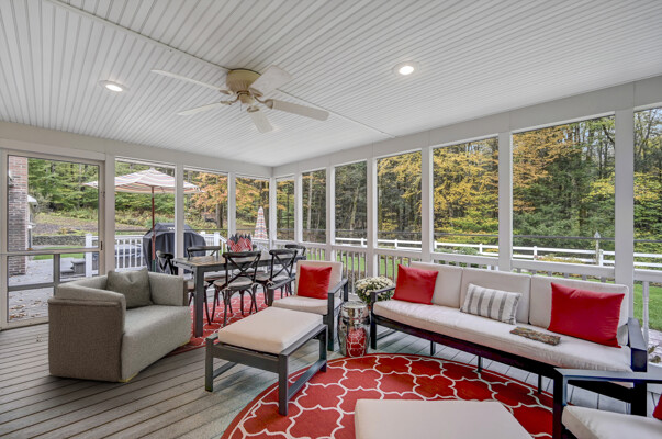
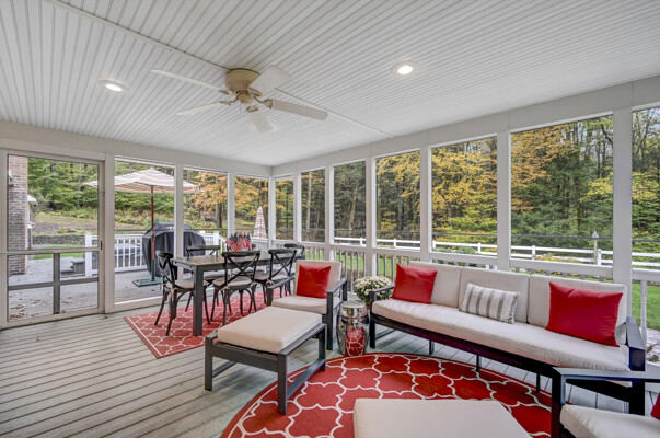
- armchair [46,267,192,383]
- magazine [508,325,562,346]
